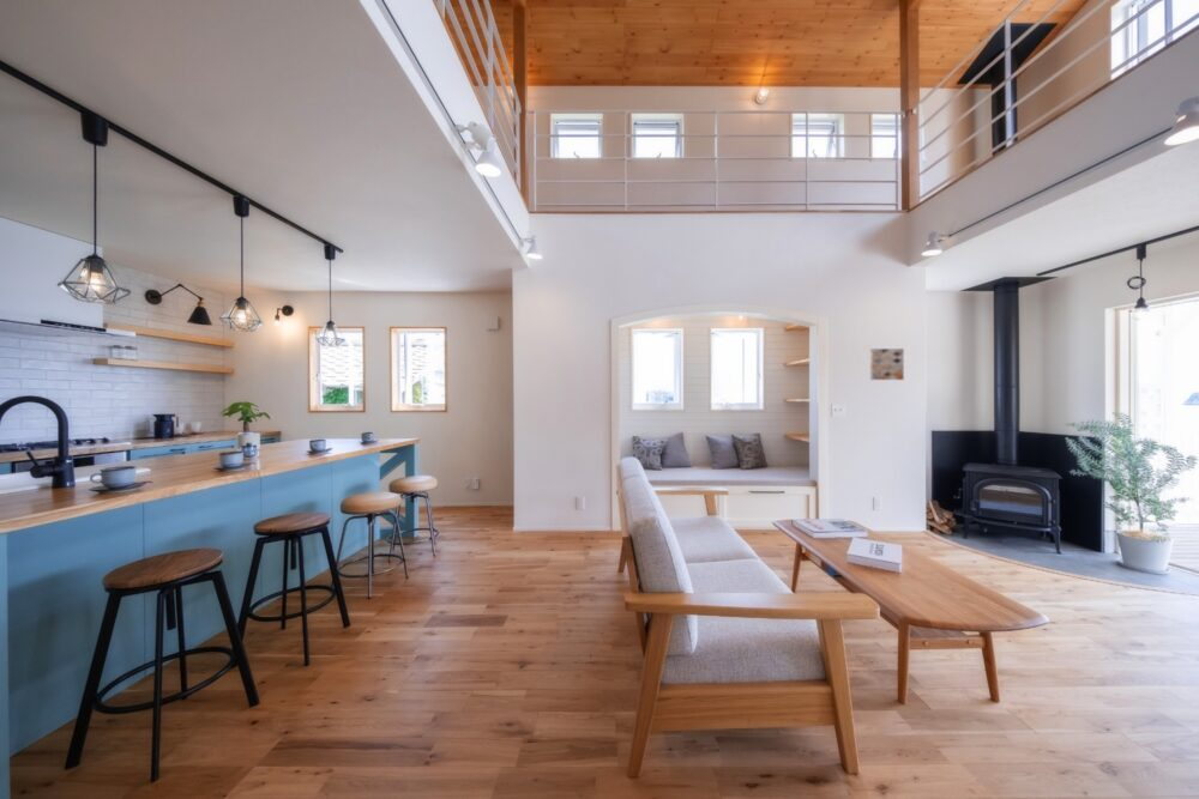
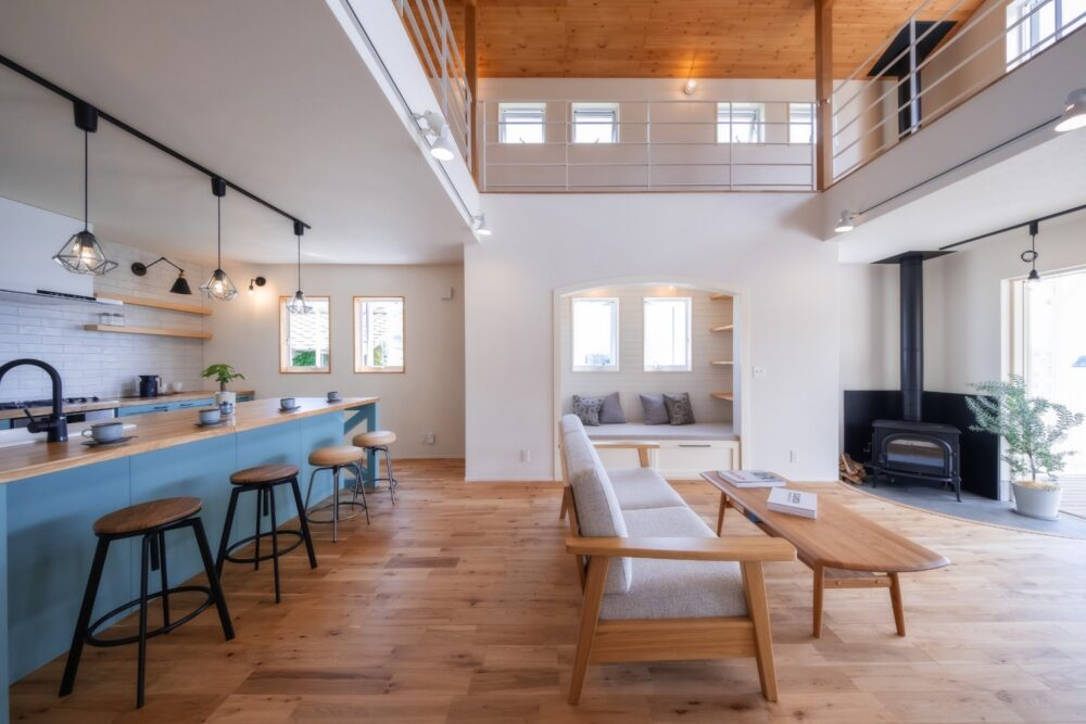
- wall art [869,347,905,381]
